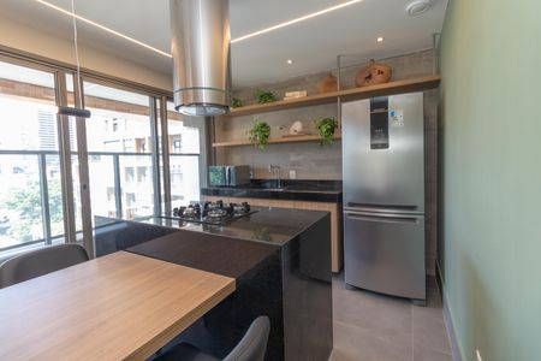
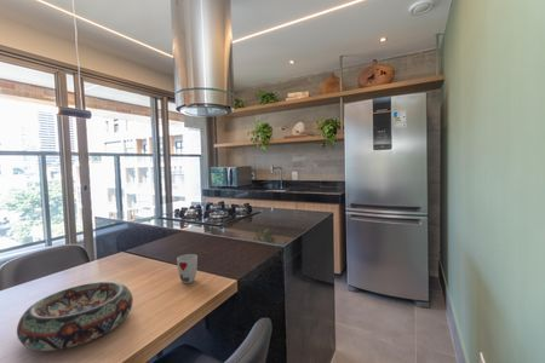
+ cup [176,253,199,284]
+ decorative bowl [16,281,134,352]
